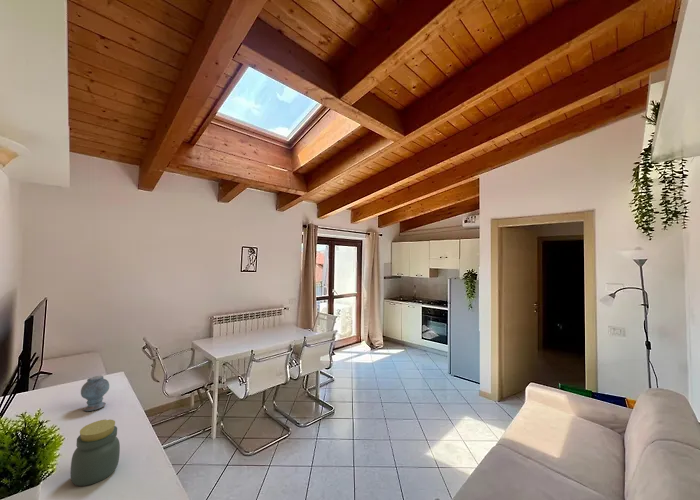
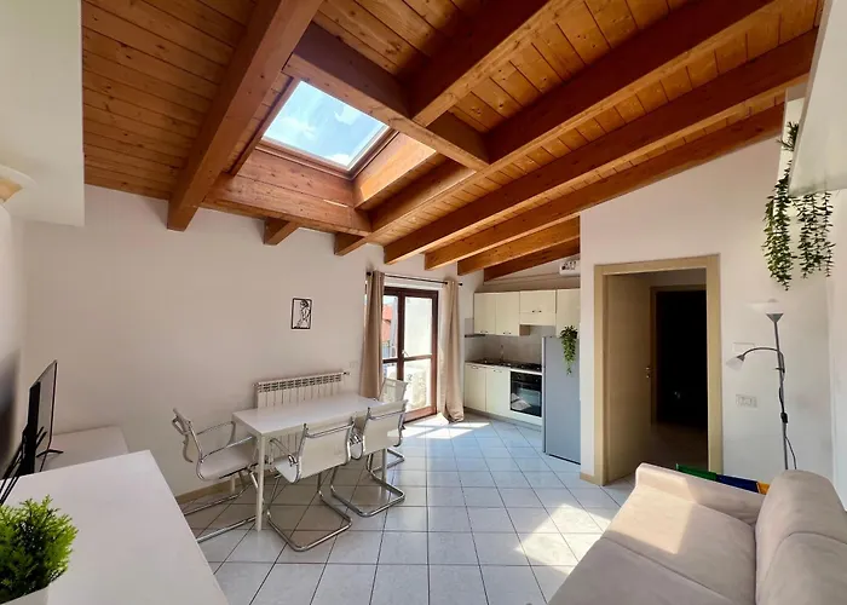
- jar [70,419,121,487]
- speaker [80,375,110,412]
